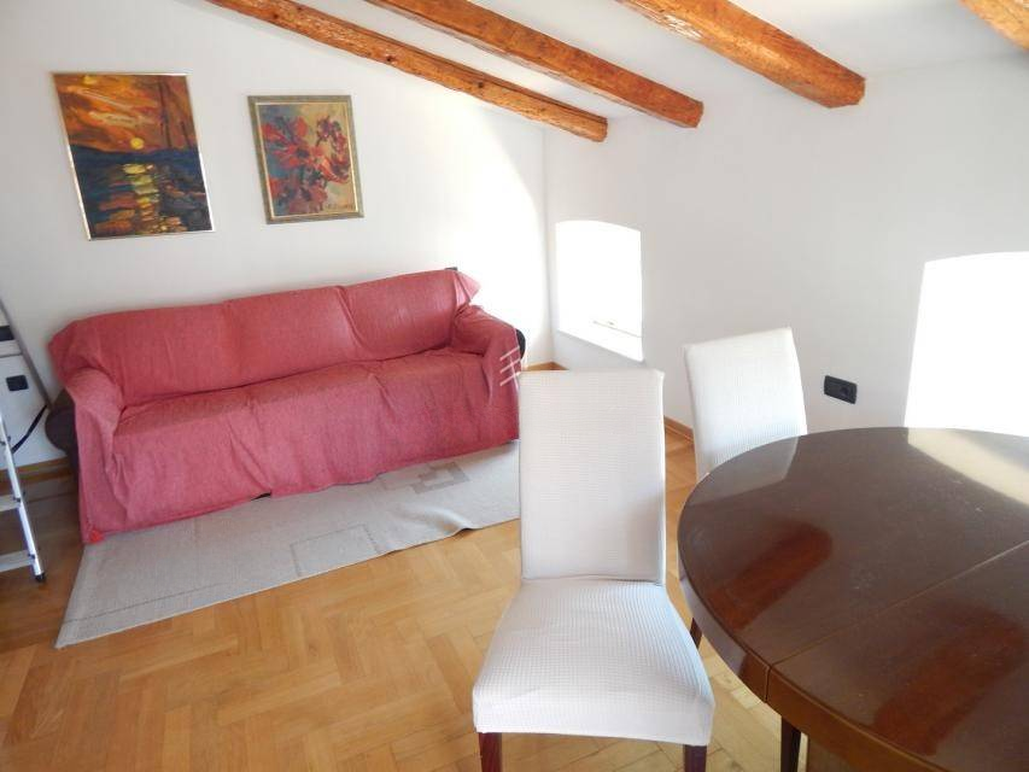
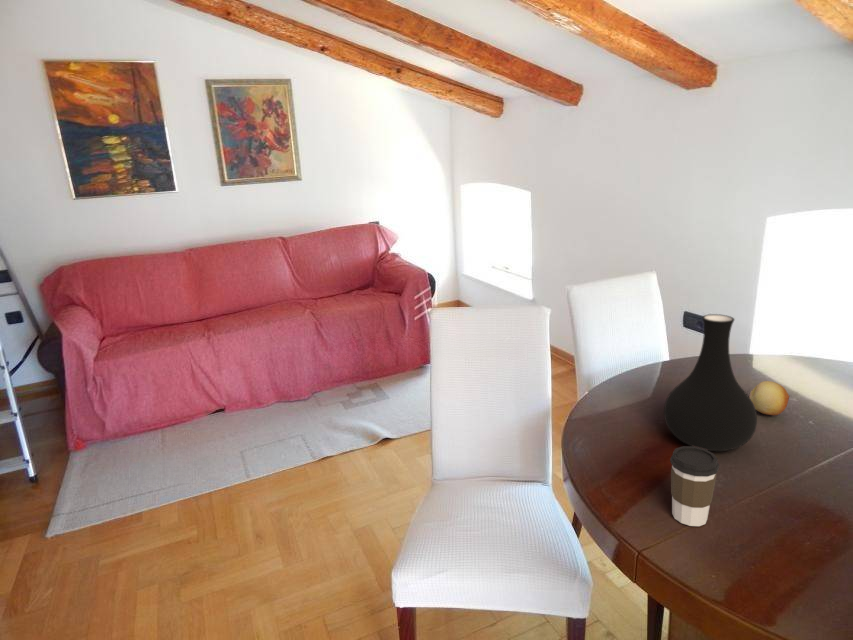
+ coffee cup [669,445,720,527]
+ fruit [748,380,791,417]
+ vase [663,313,758,452]
